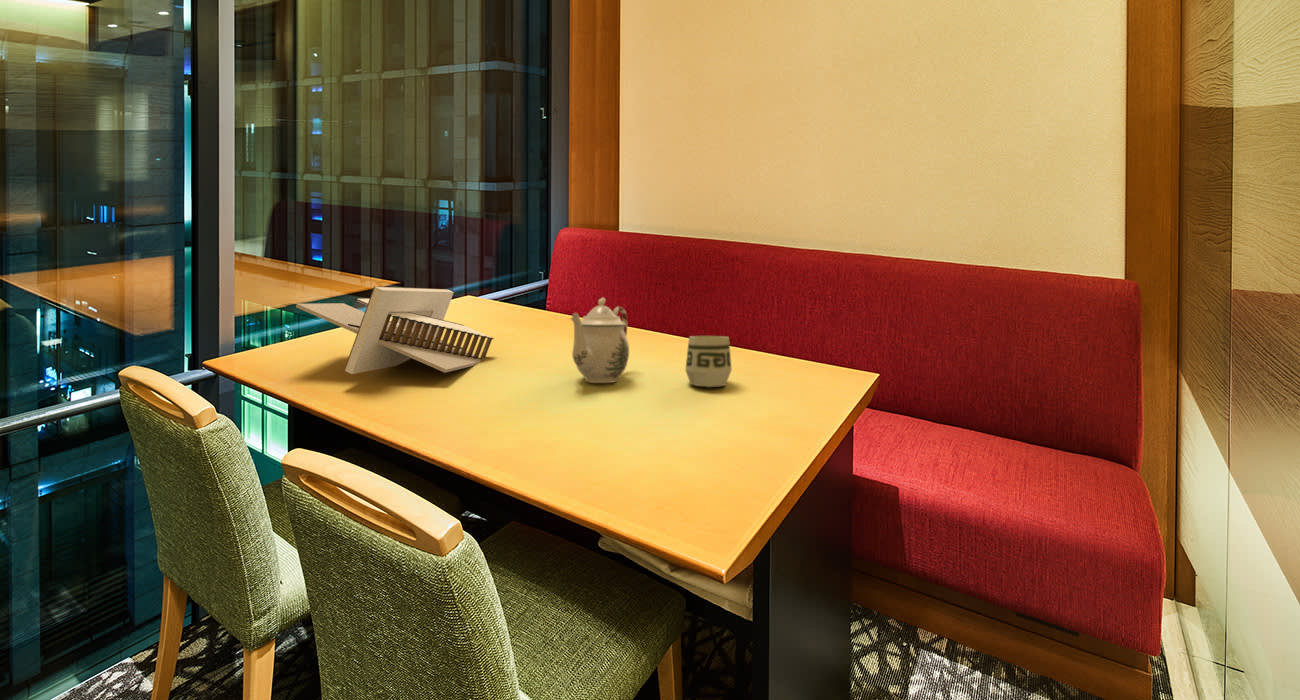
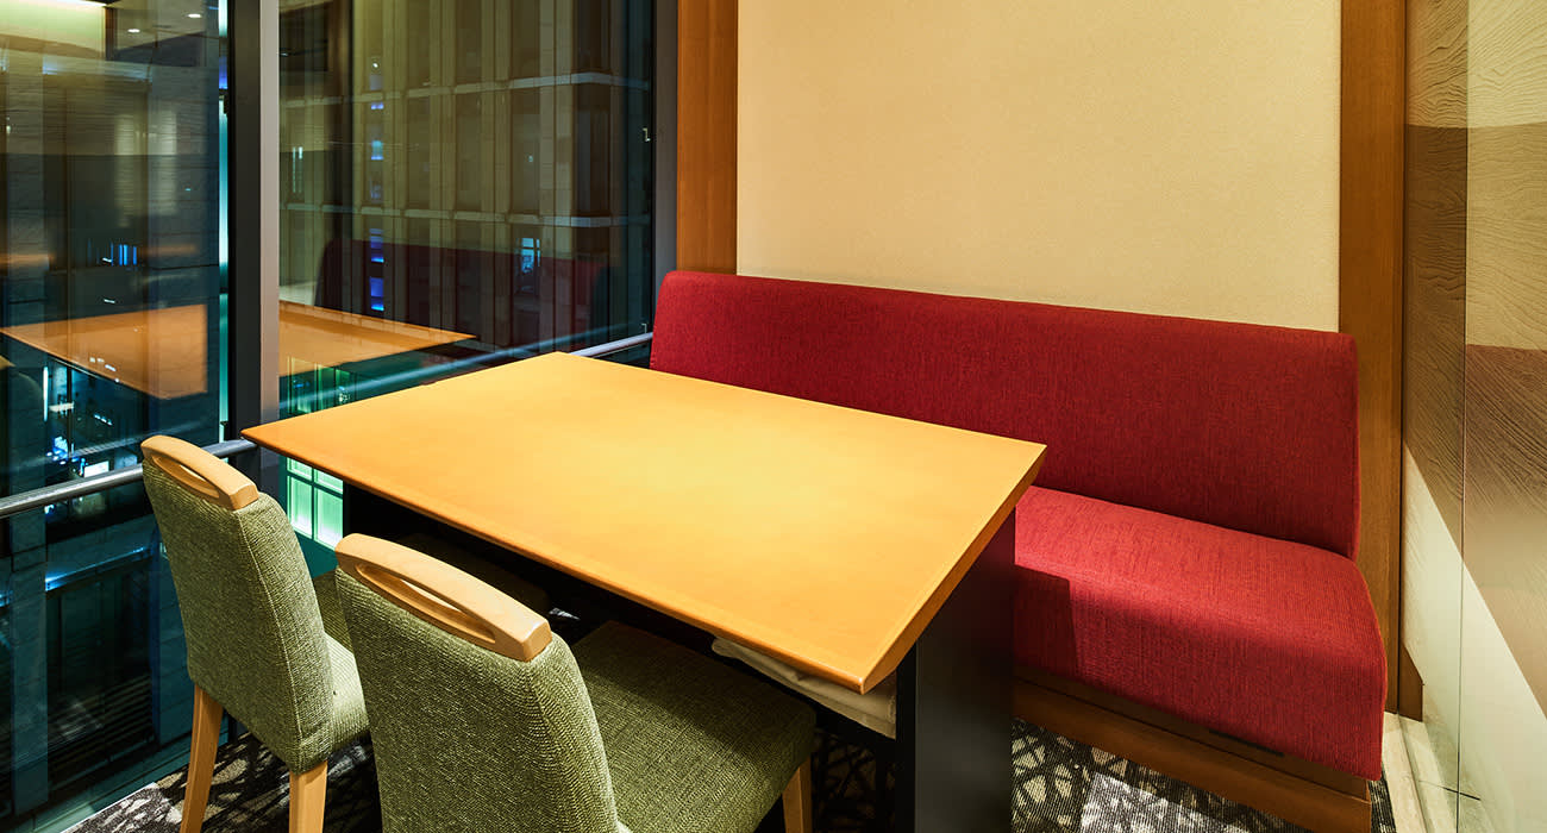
- architectural model [295,286,495,375]
- cup [684,335,733,388]
- teapot [569,297,630,384]
